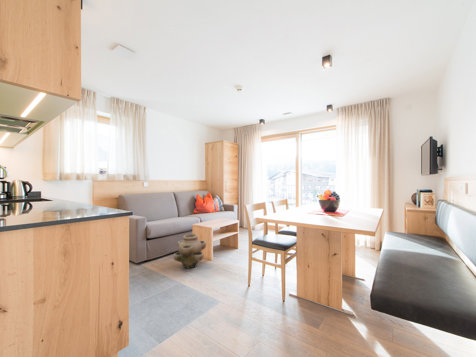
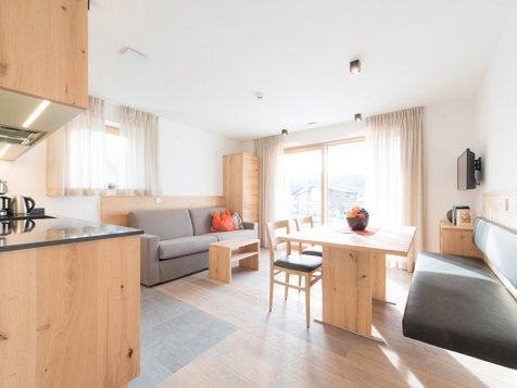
- planter [173,233,207,270]
